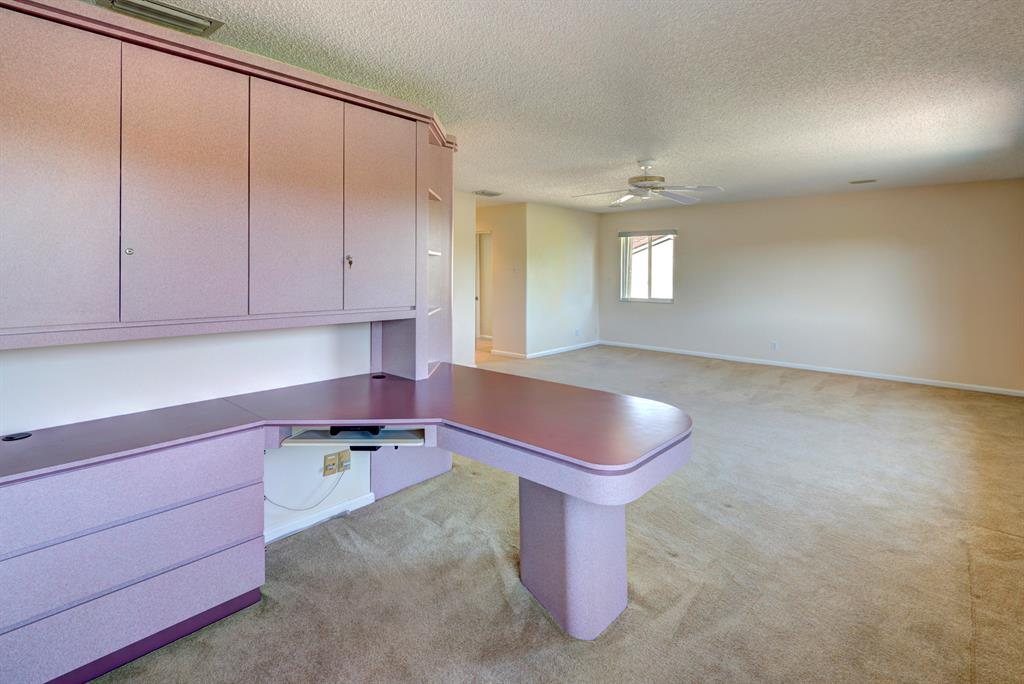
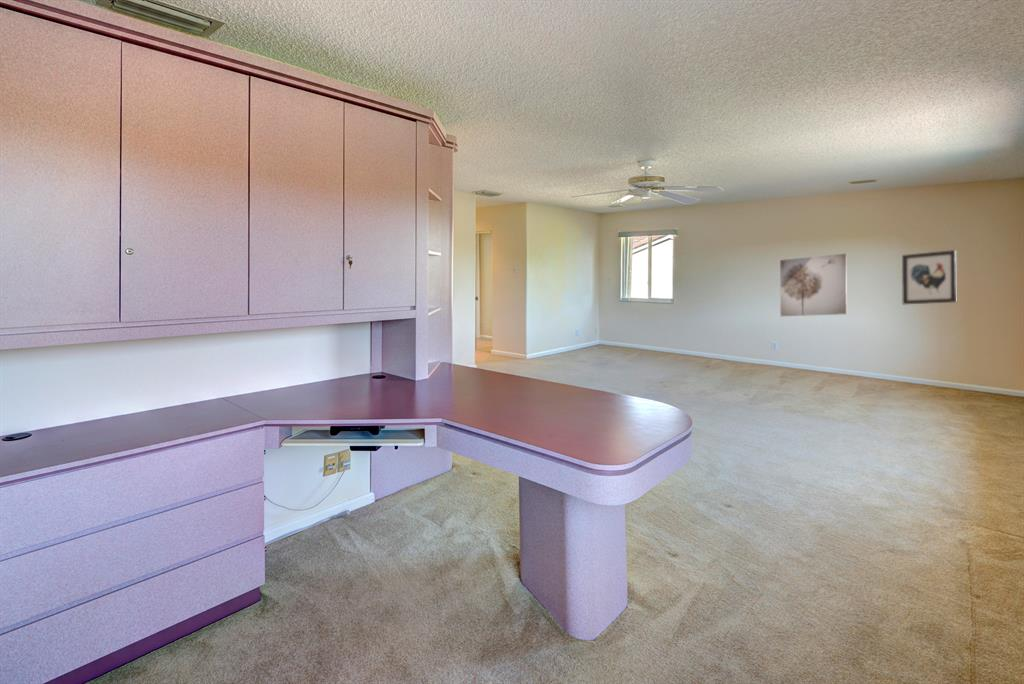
+ wall art [779,253,848,317]
+ wall art [901,249,957,305]
